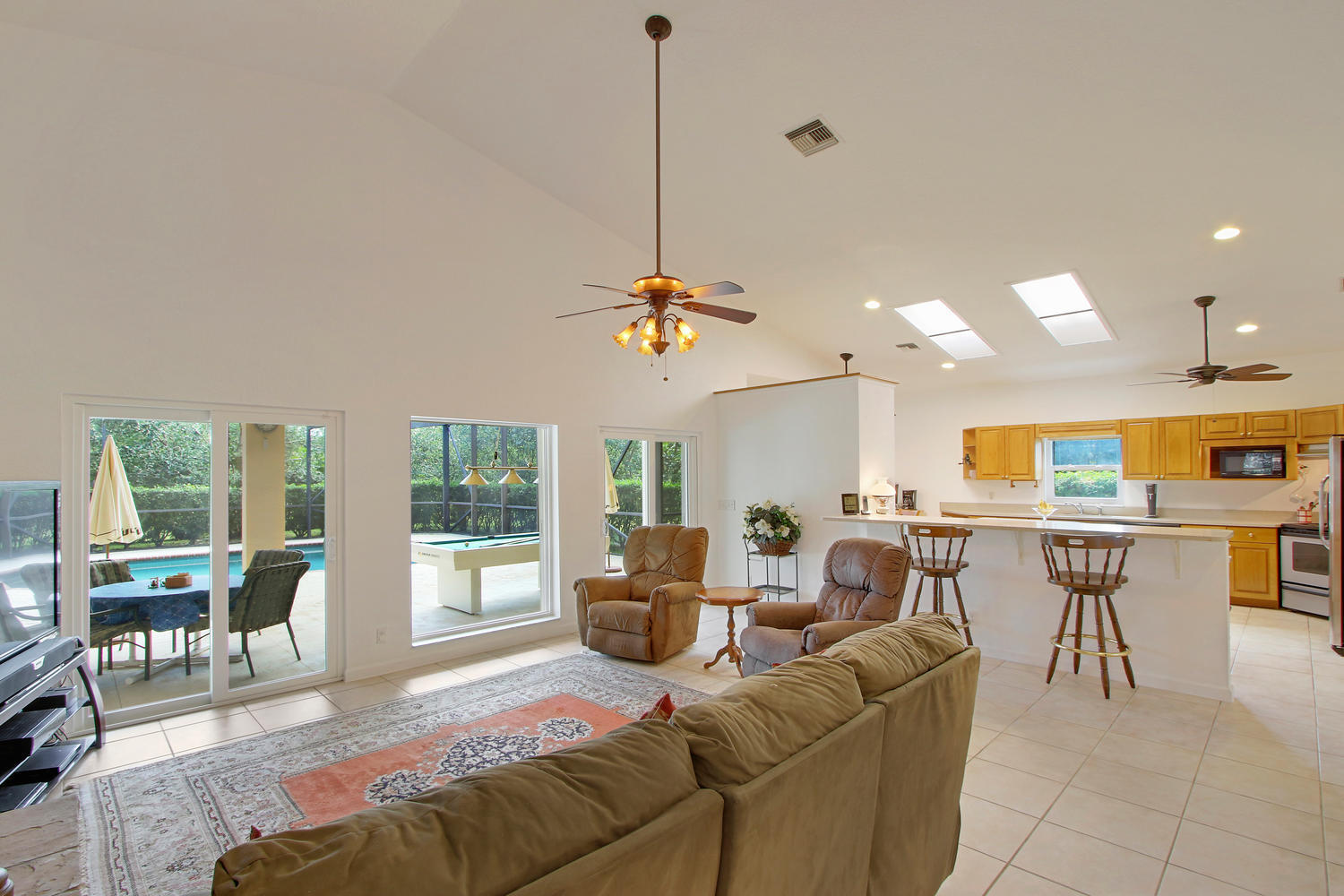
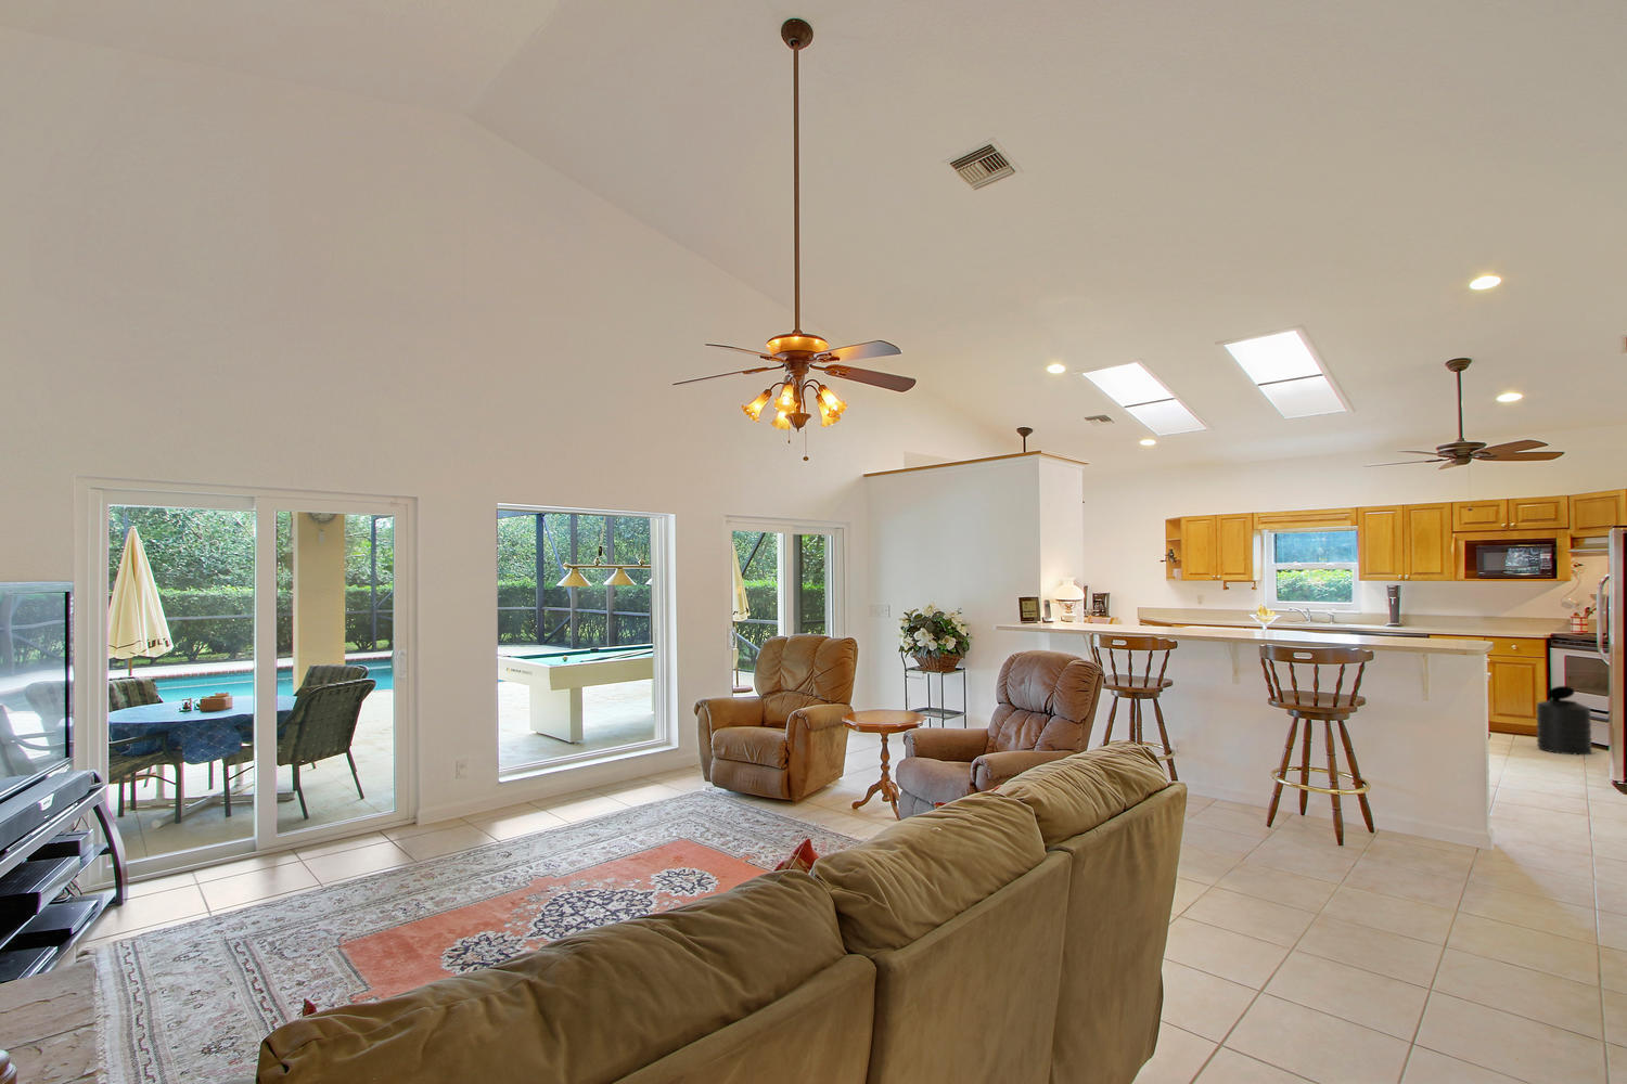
+ trash can [1535,685,1593,756]
